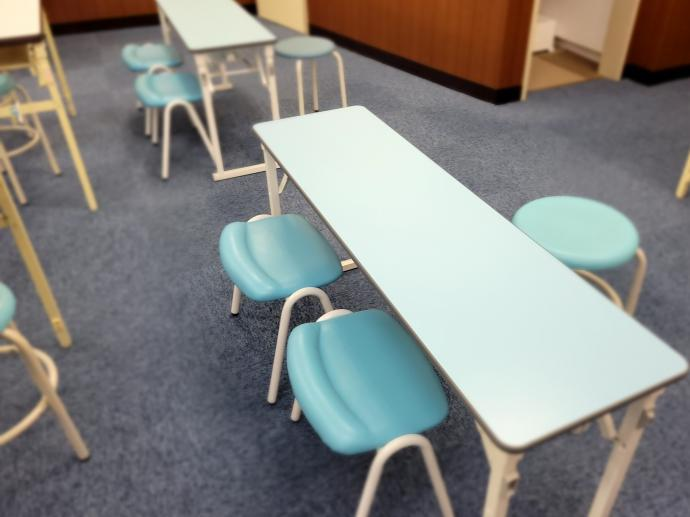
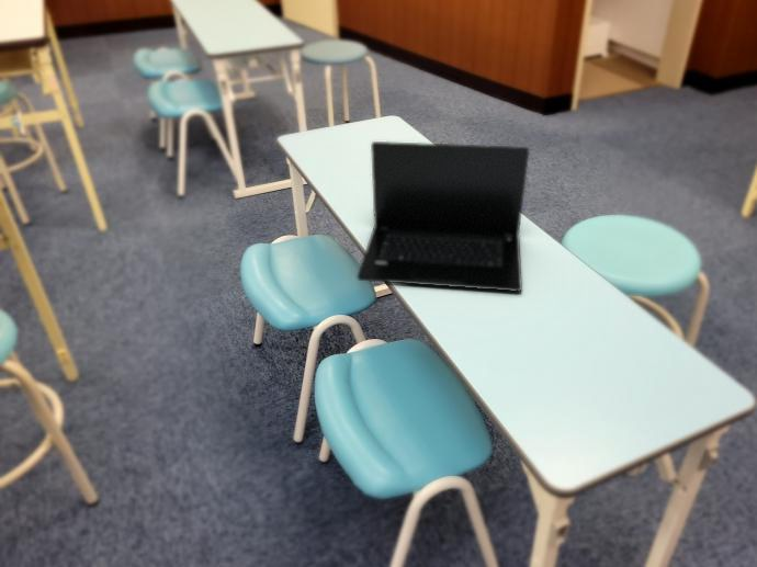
+ laptop [357,140,530,293]
